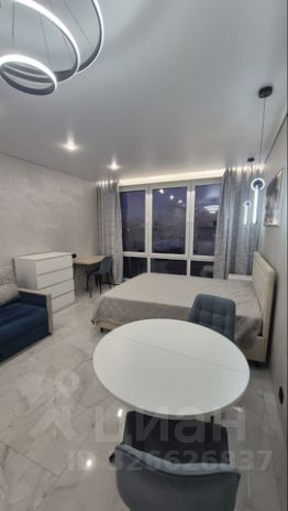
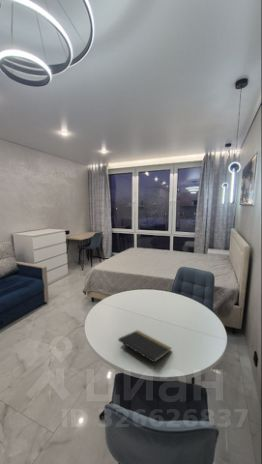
+ notepad [117,329,172,371]
